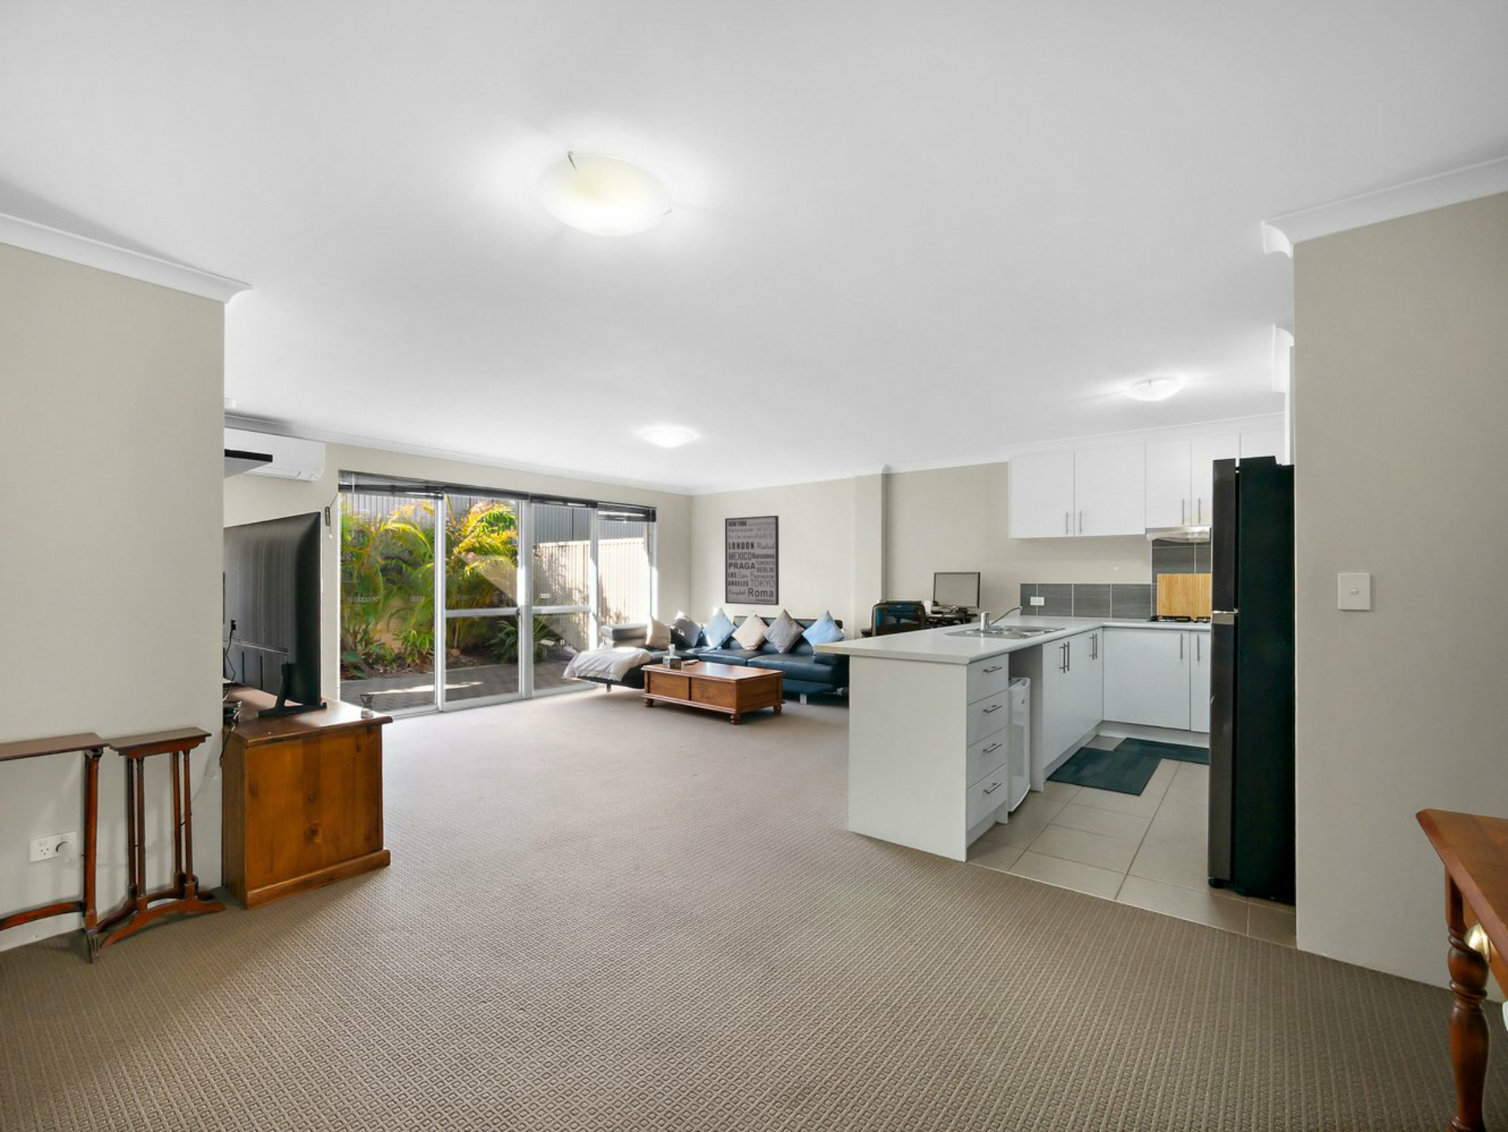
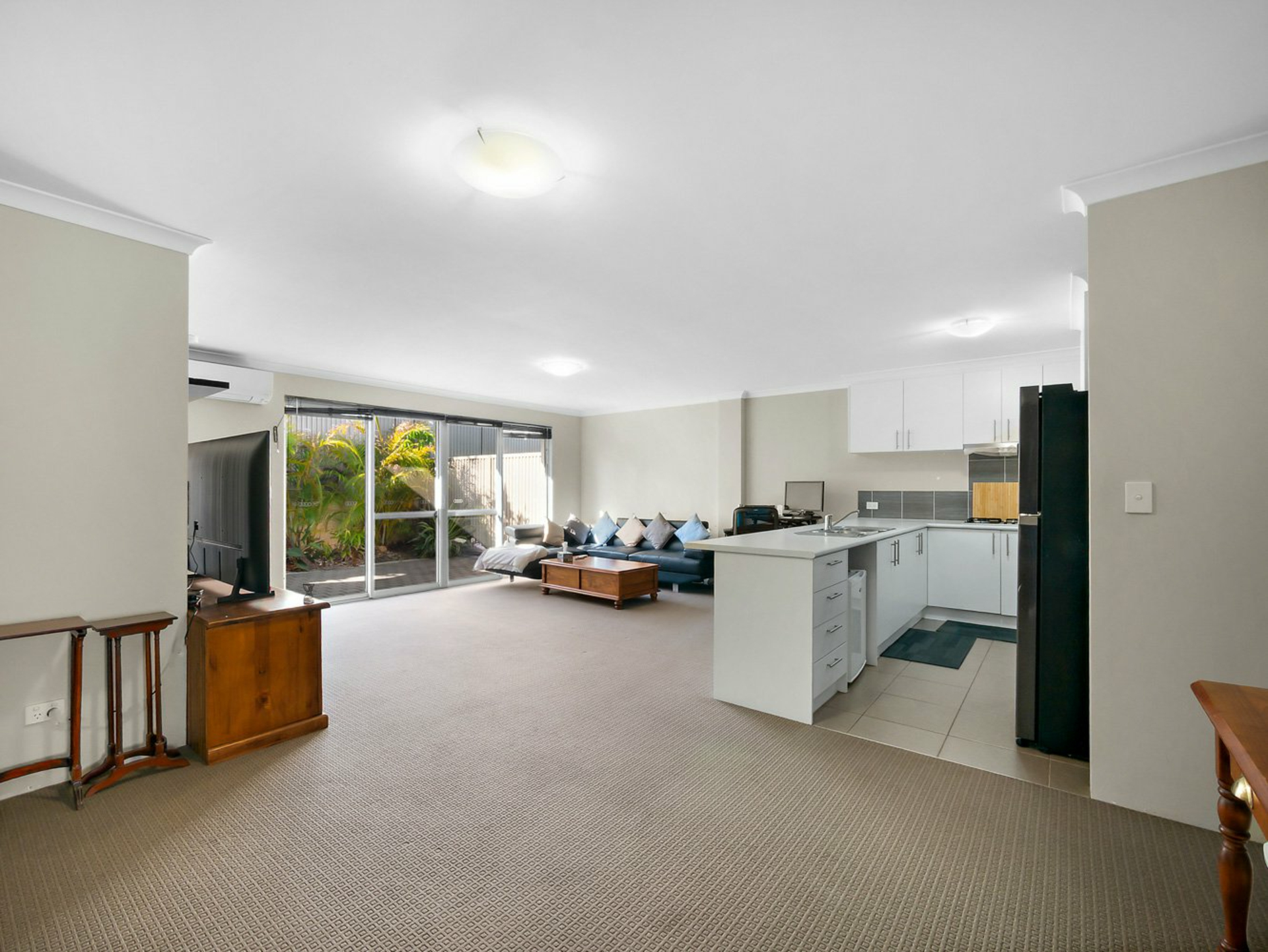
- wall art [724,515,780,606]
